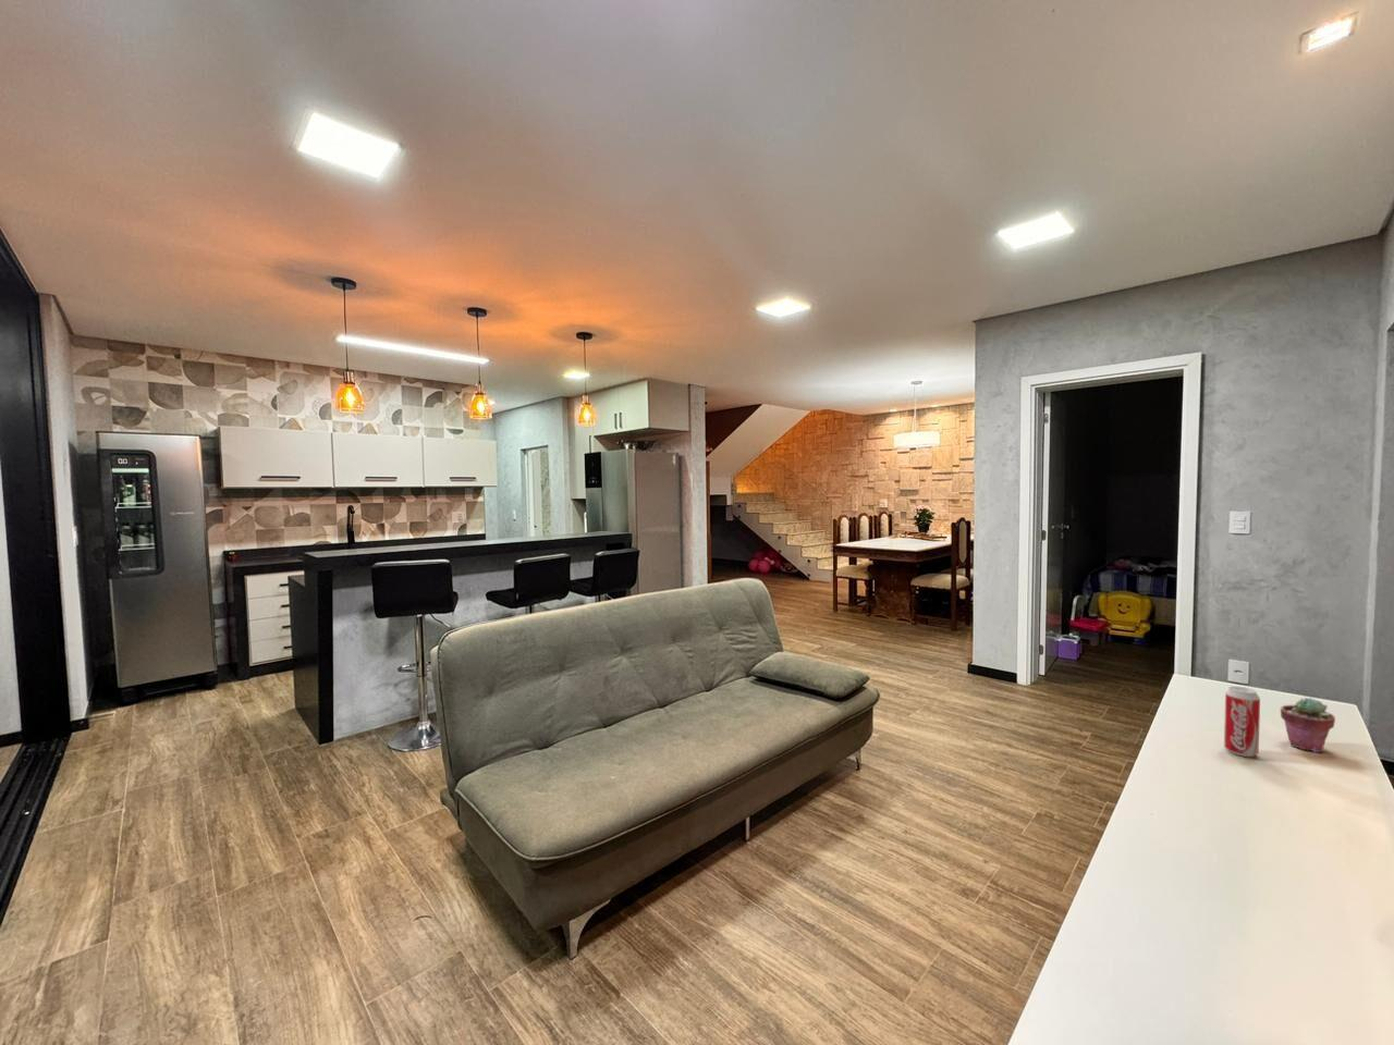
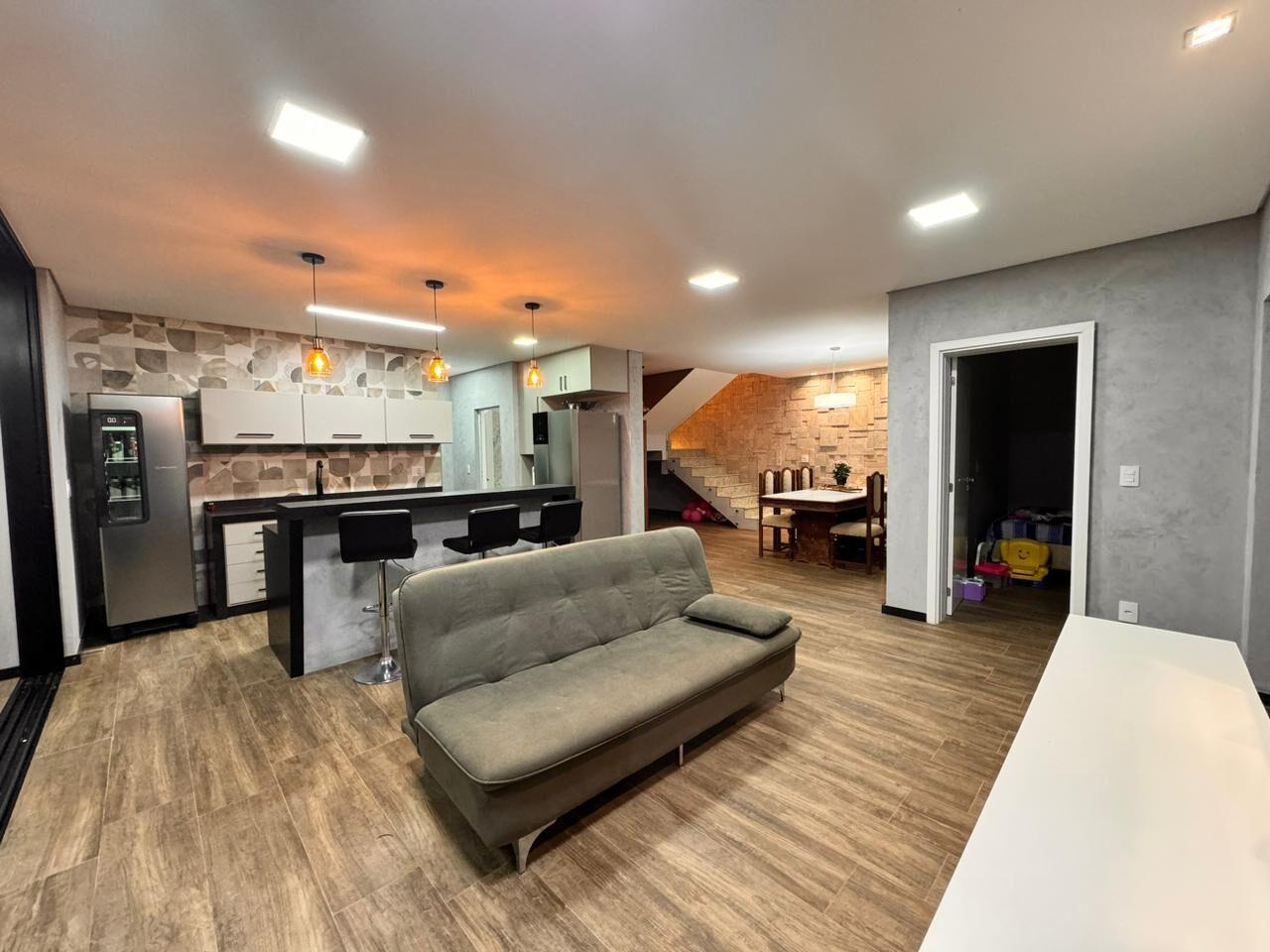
- beverage can [1223,686,1261,757]
- potted succulent [1280,697,1336,753]
